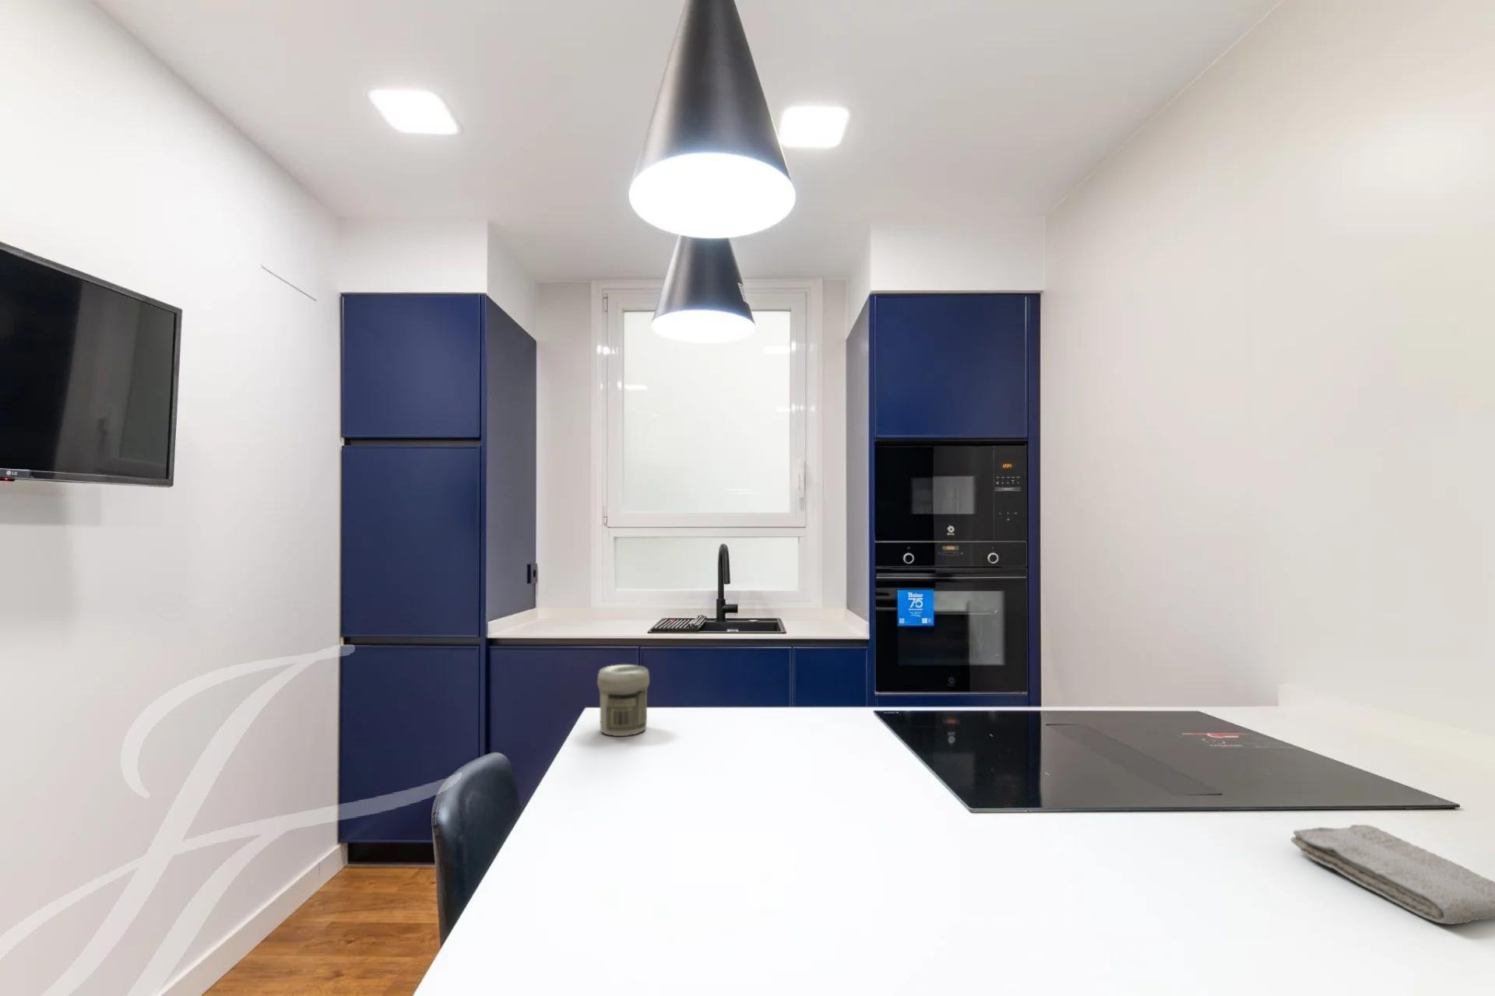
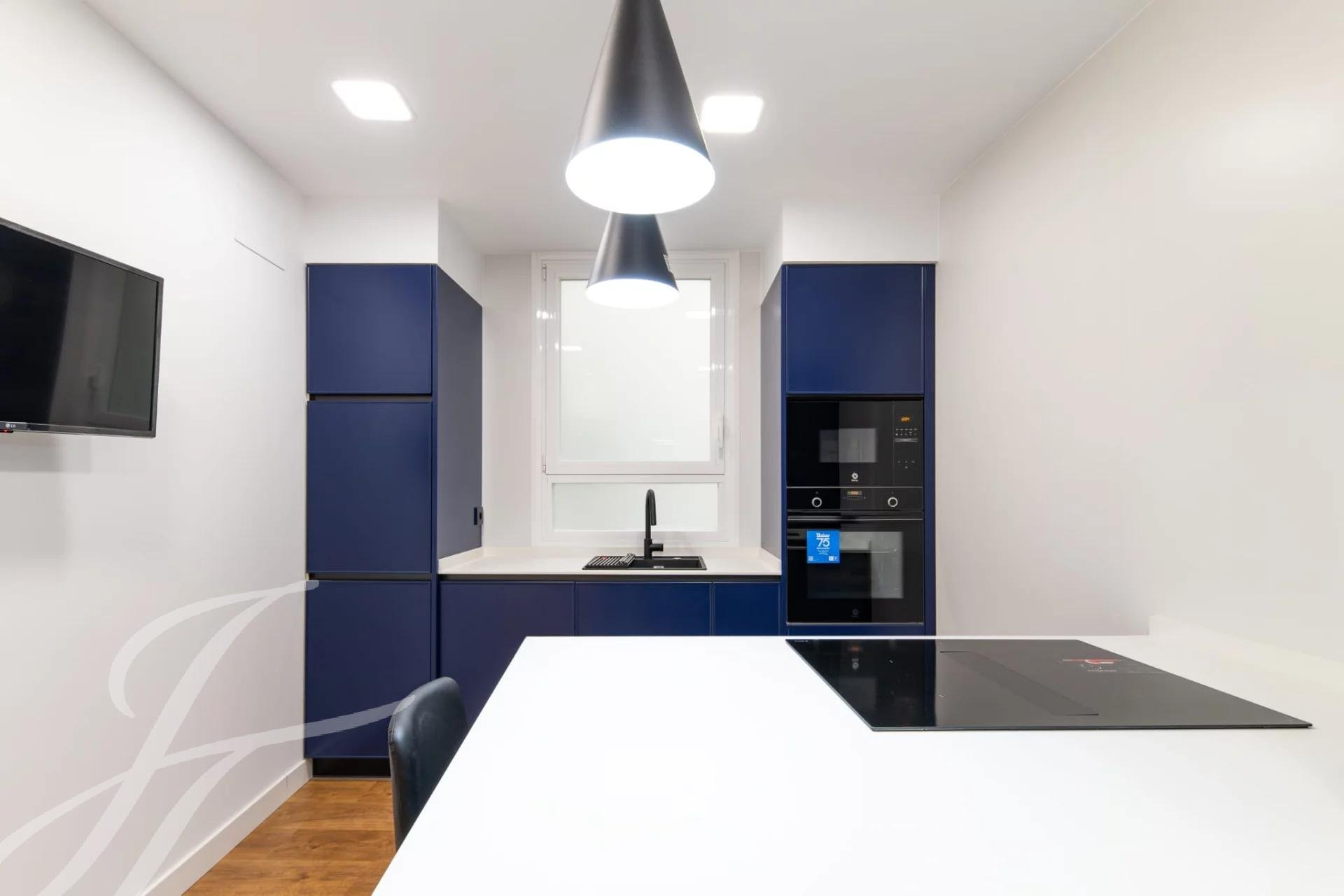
- washcloth [1290,824,1495,925]
- jar [596,664,650,737]
